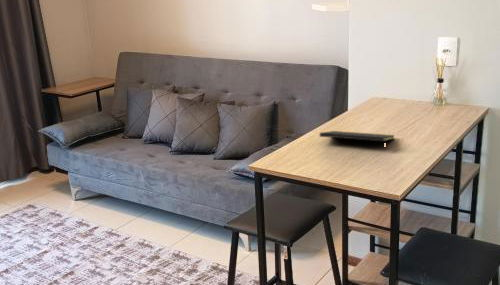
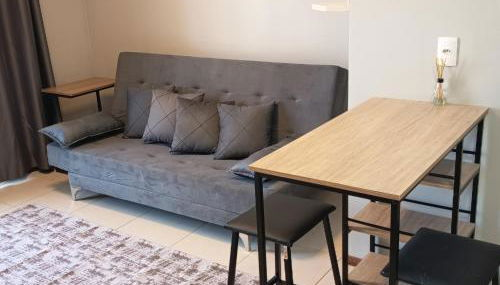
- notepad [319,130,396,151]
